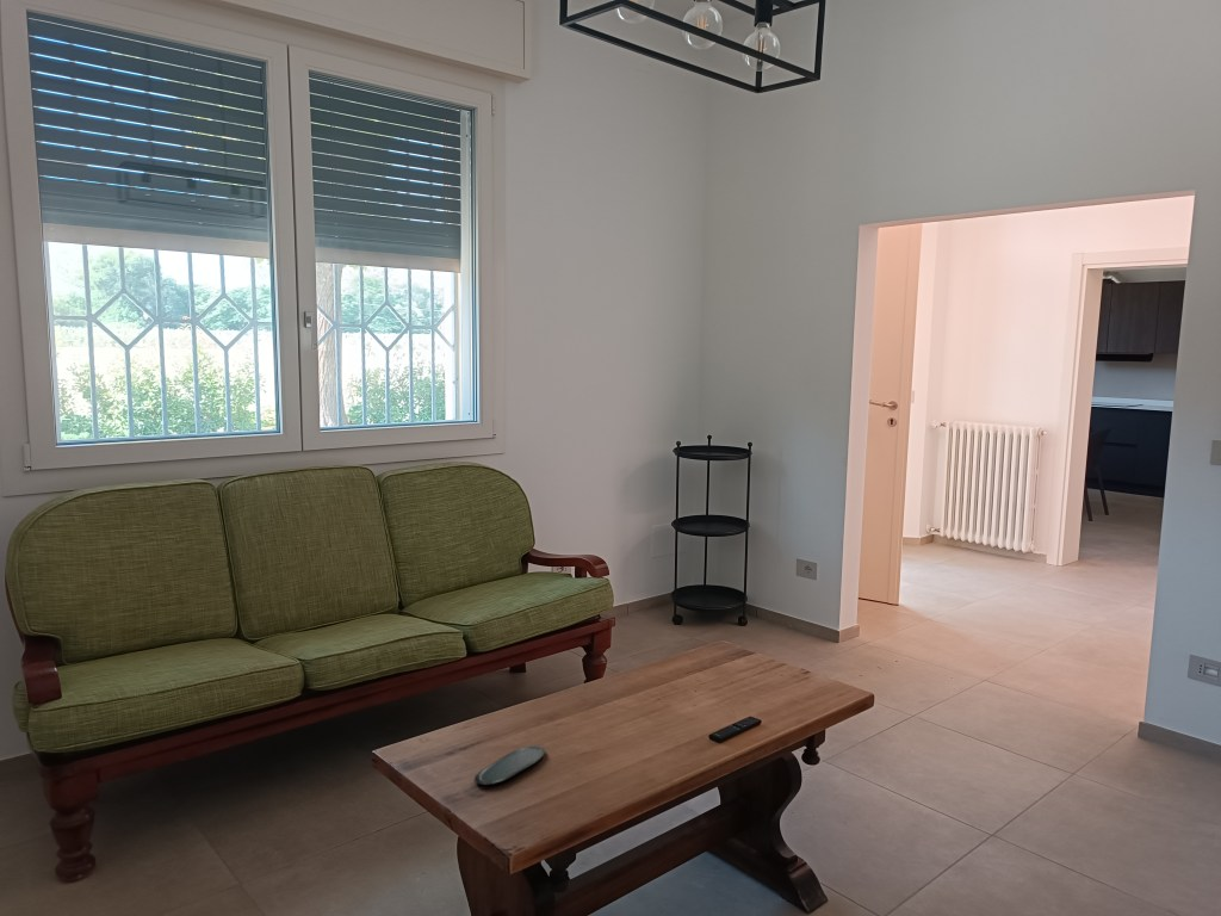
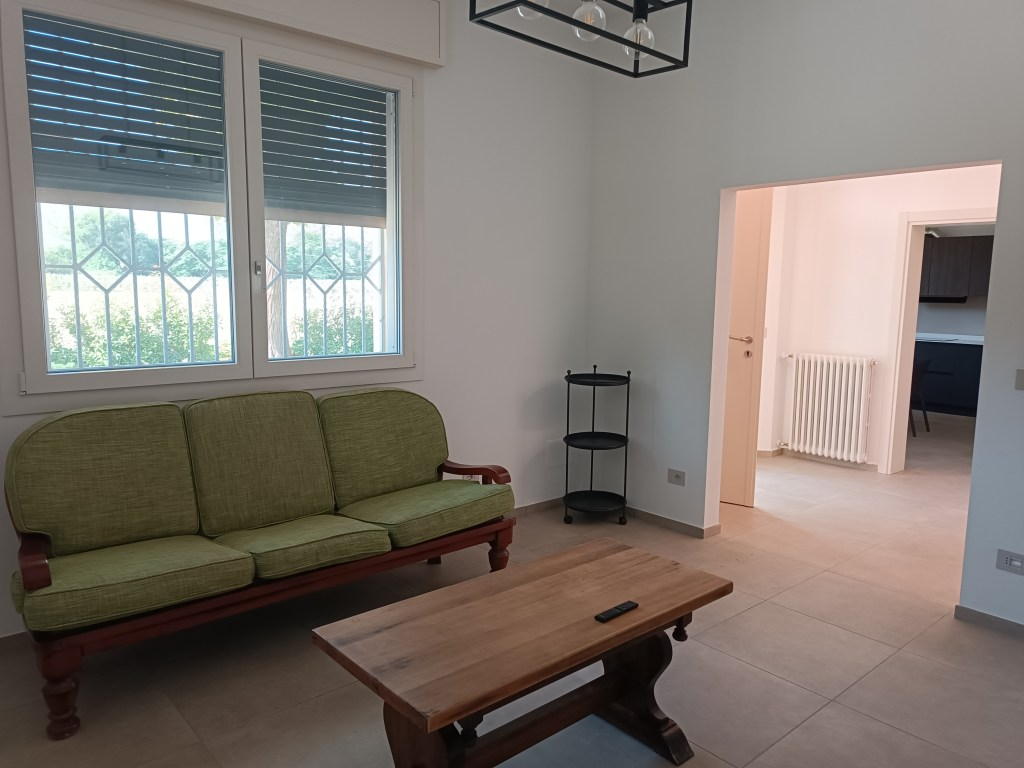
- oval tray [473,744,546,786]
